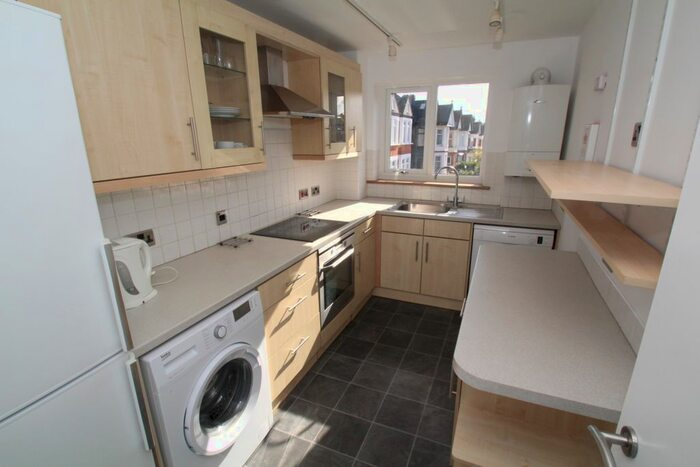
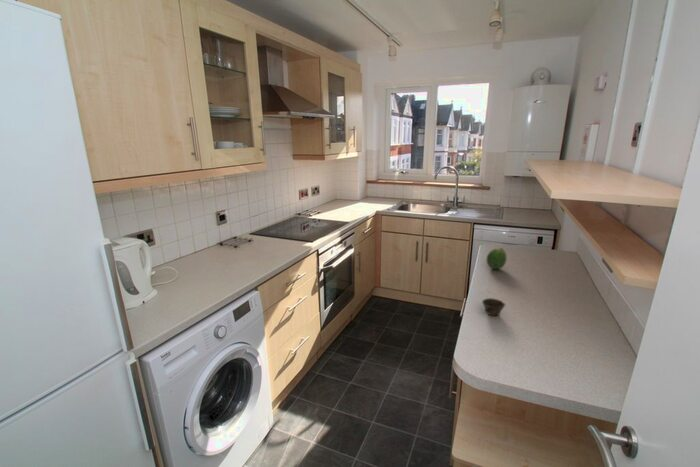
+ fruit [486,247,508,270]
+ cup [481,297,506,317]
